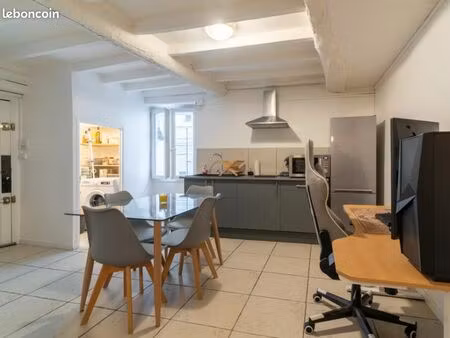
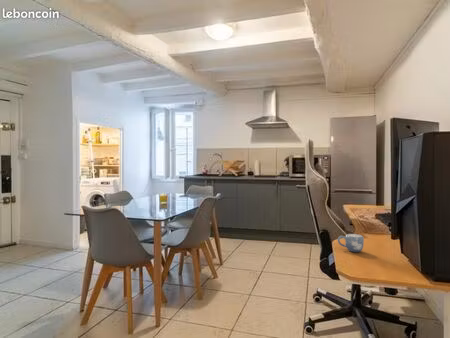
+ mug [337,233,365,253]
